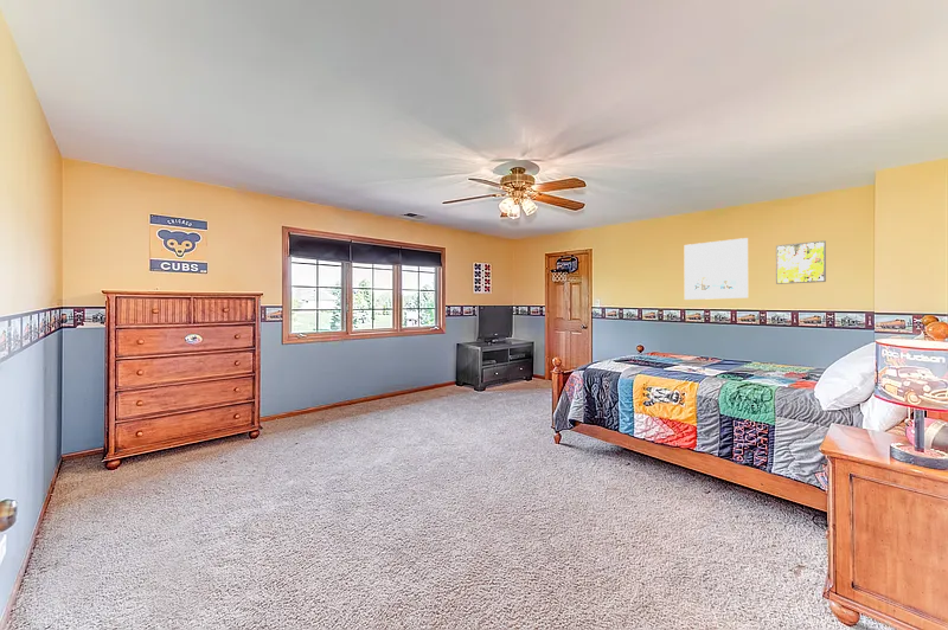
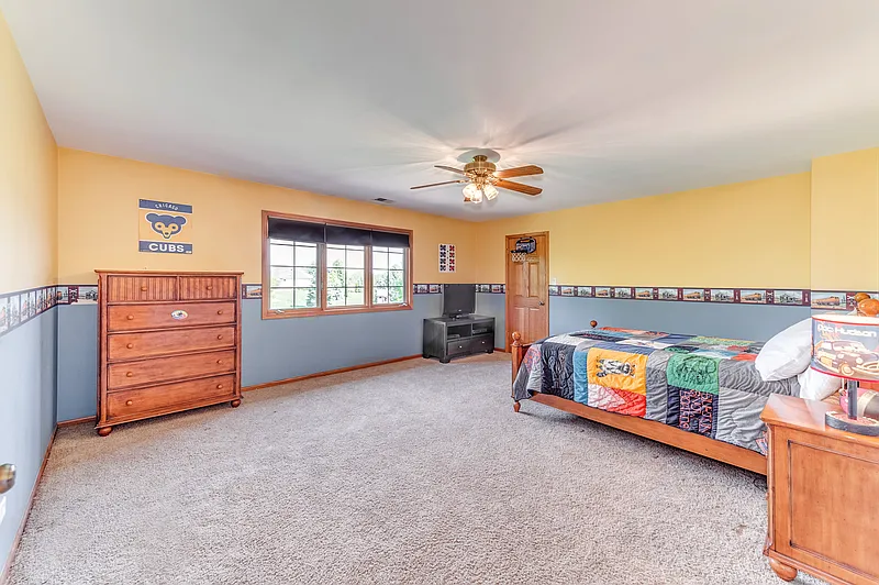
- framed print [684,237,749,301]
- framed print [775,239,827,285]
